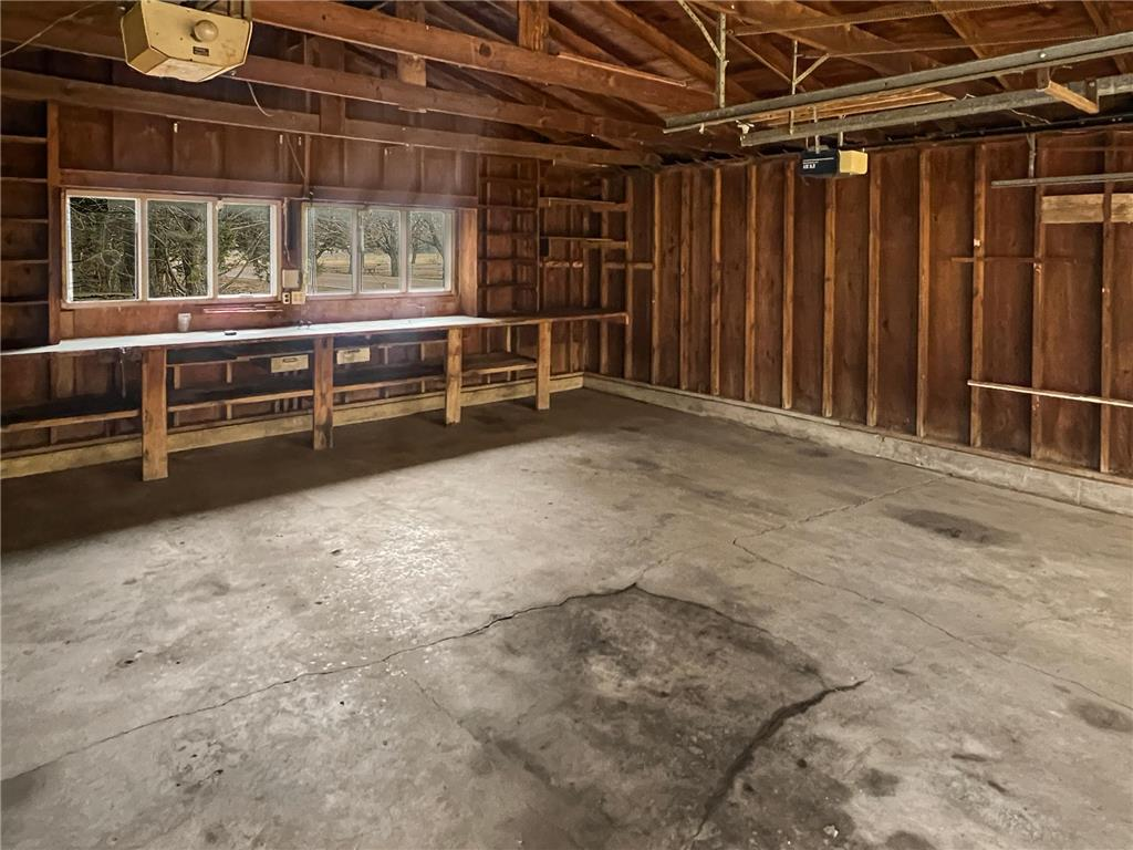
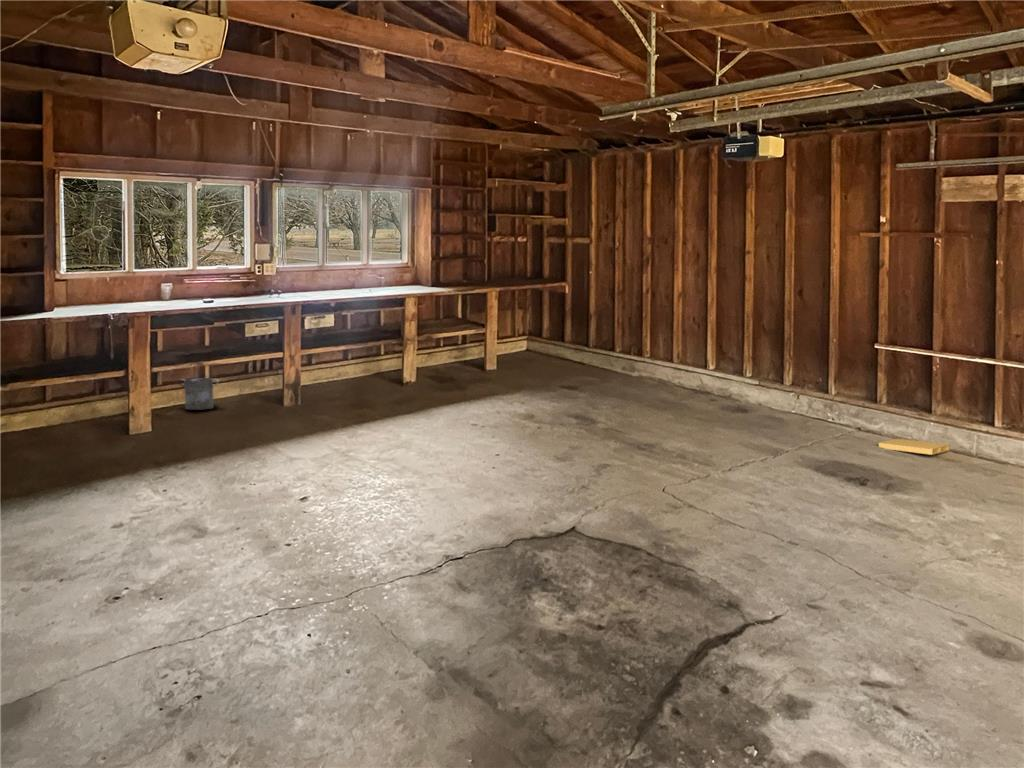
+ bucket [177,370,220,411]
+ cardboard box [878,438,951,456]
